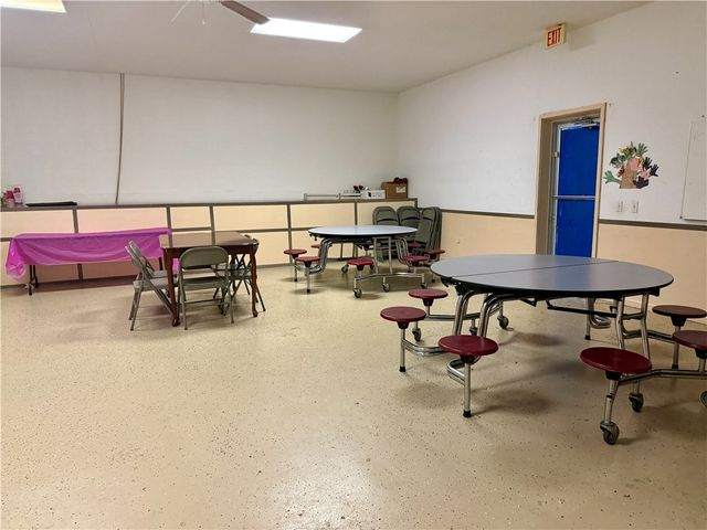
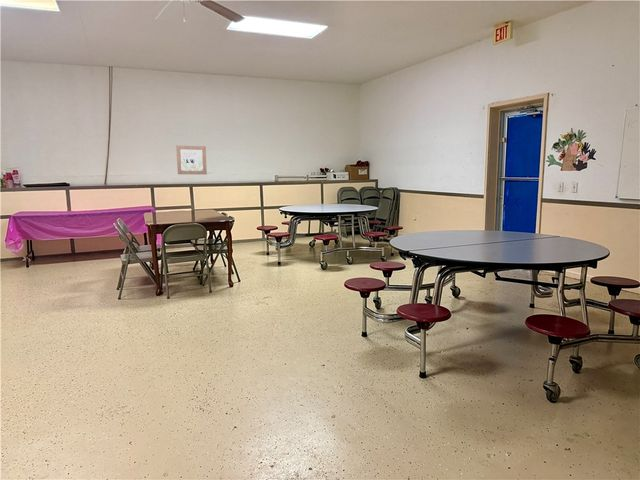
+ wall art [175,145,208,175]
